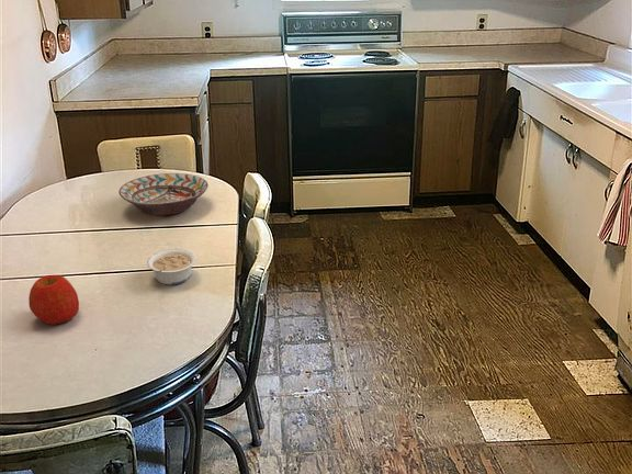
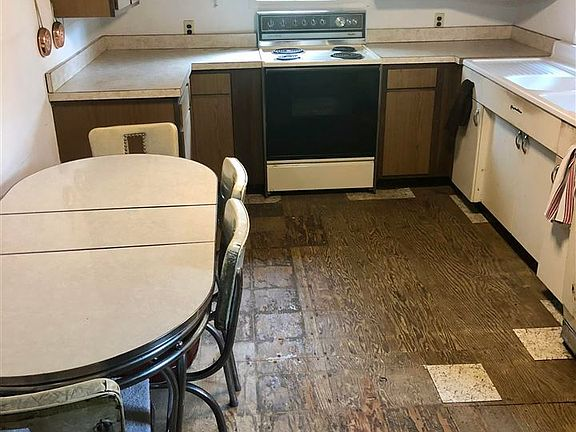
- apple [27,274,80,326]
- legume [146,248,198,285]
- decorative bowl [117,172,210,216]
